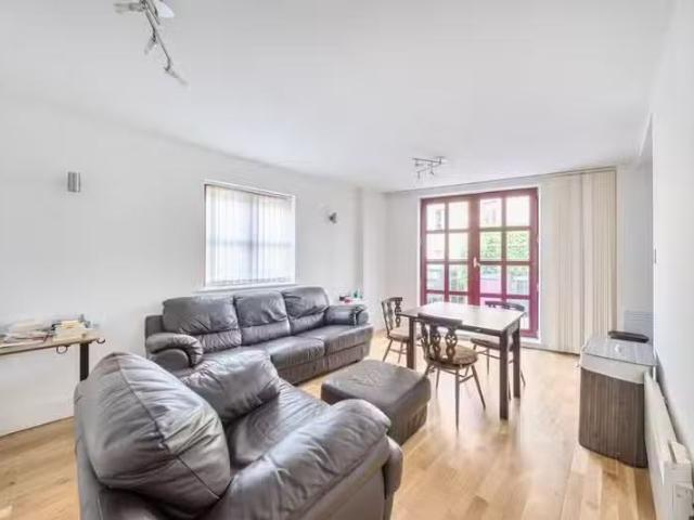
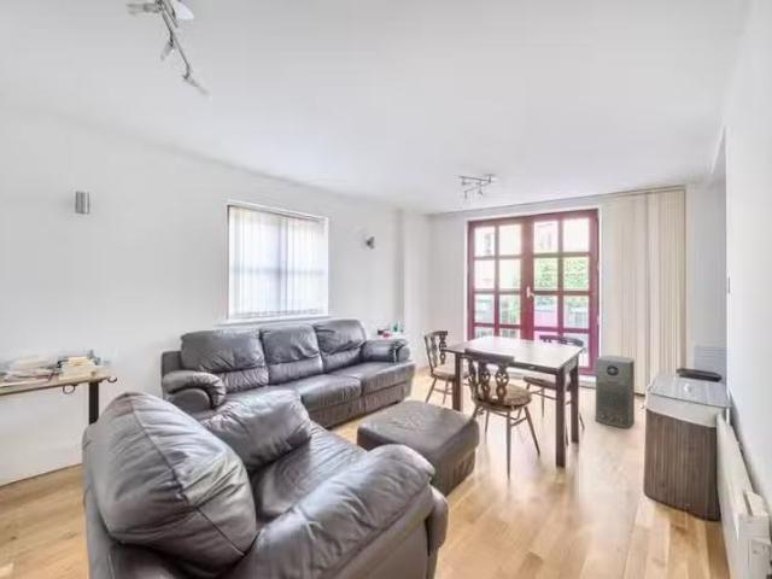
+ air purifier [595,355,636,429]
